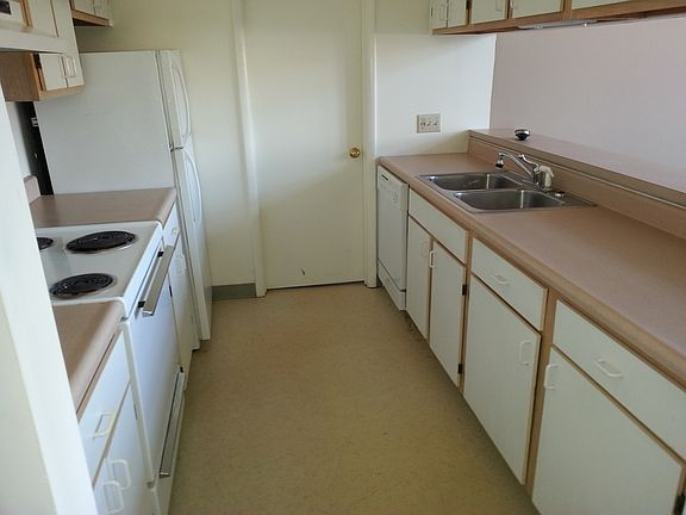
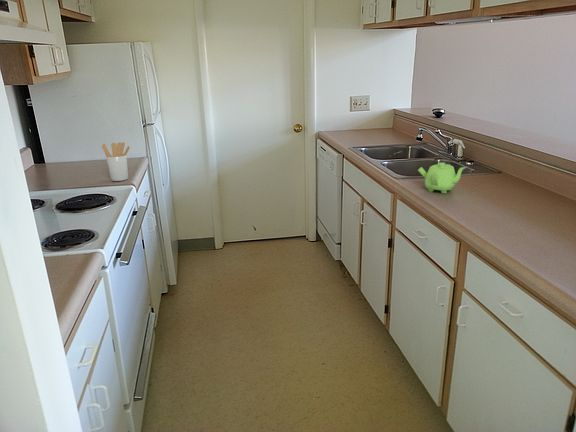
+ teapot [417,162,467,194]
+ utensil holder [101,141,131,182]
